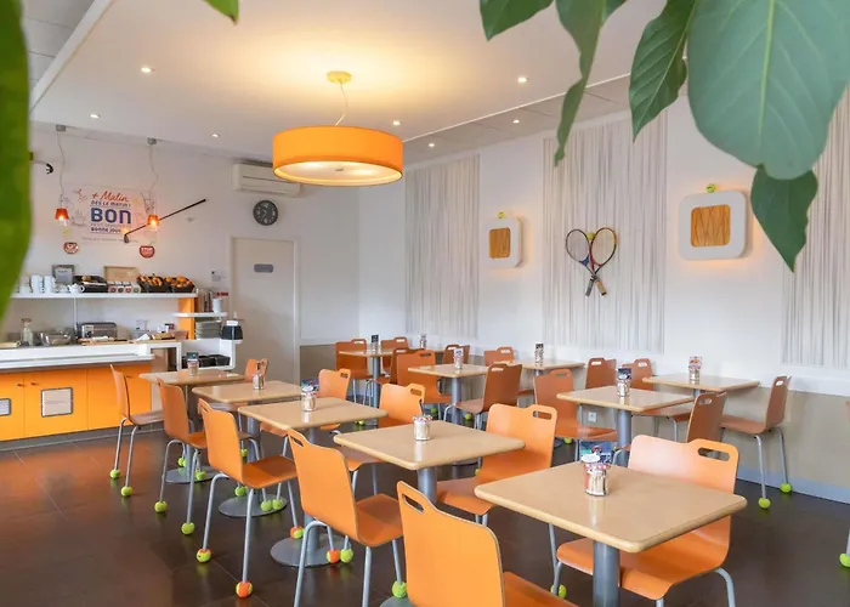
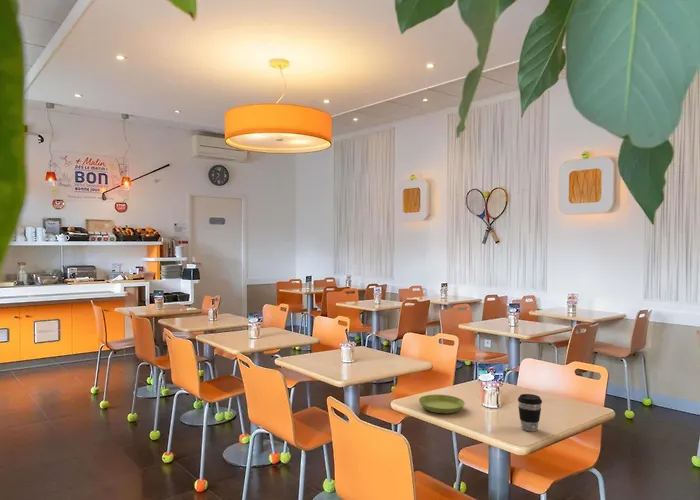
+ saucer [418,394,466,414]
+ coffee cup [517,393,543,432]
